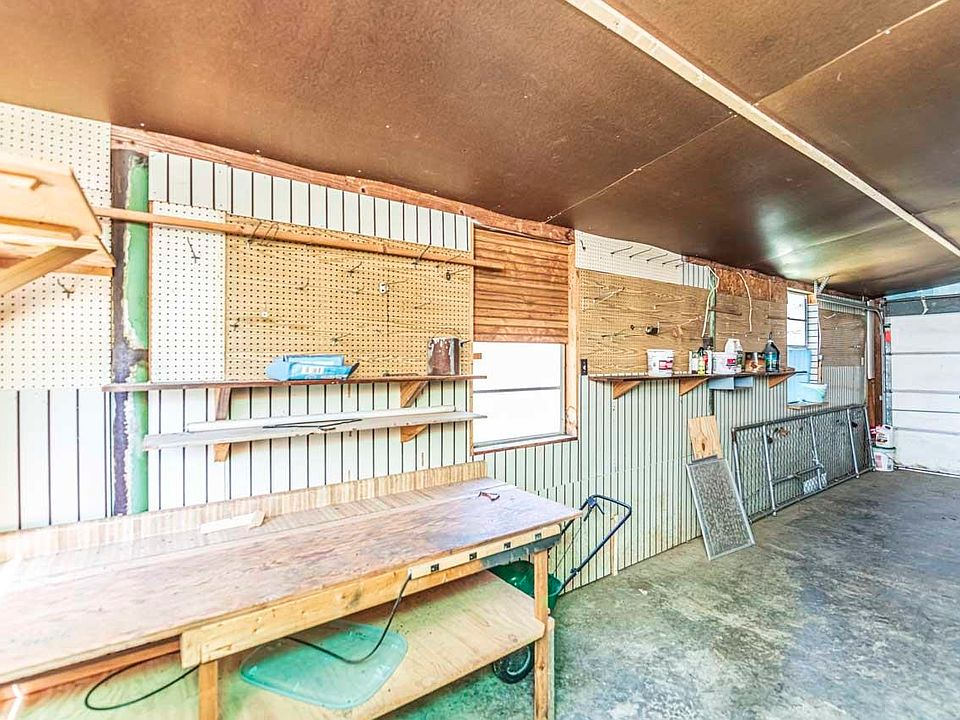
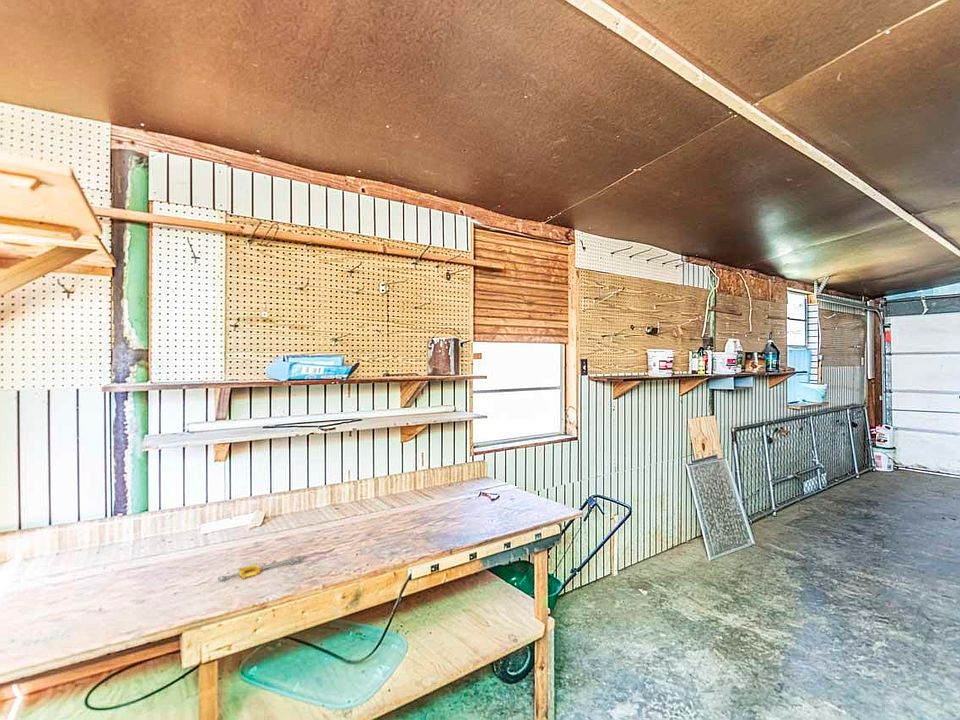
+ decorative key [217,555,304,581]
